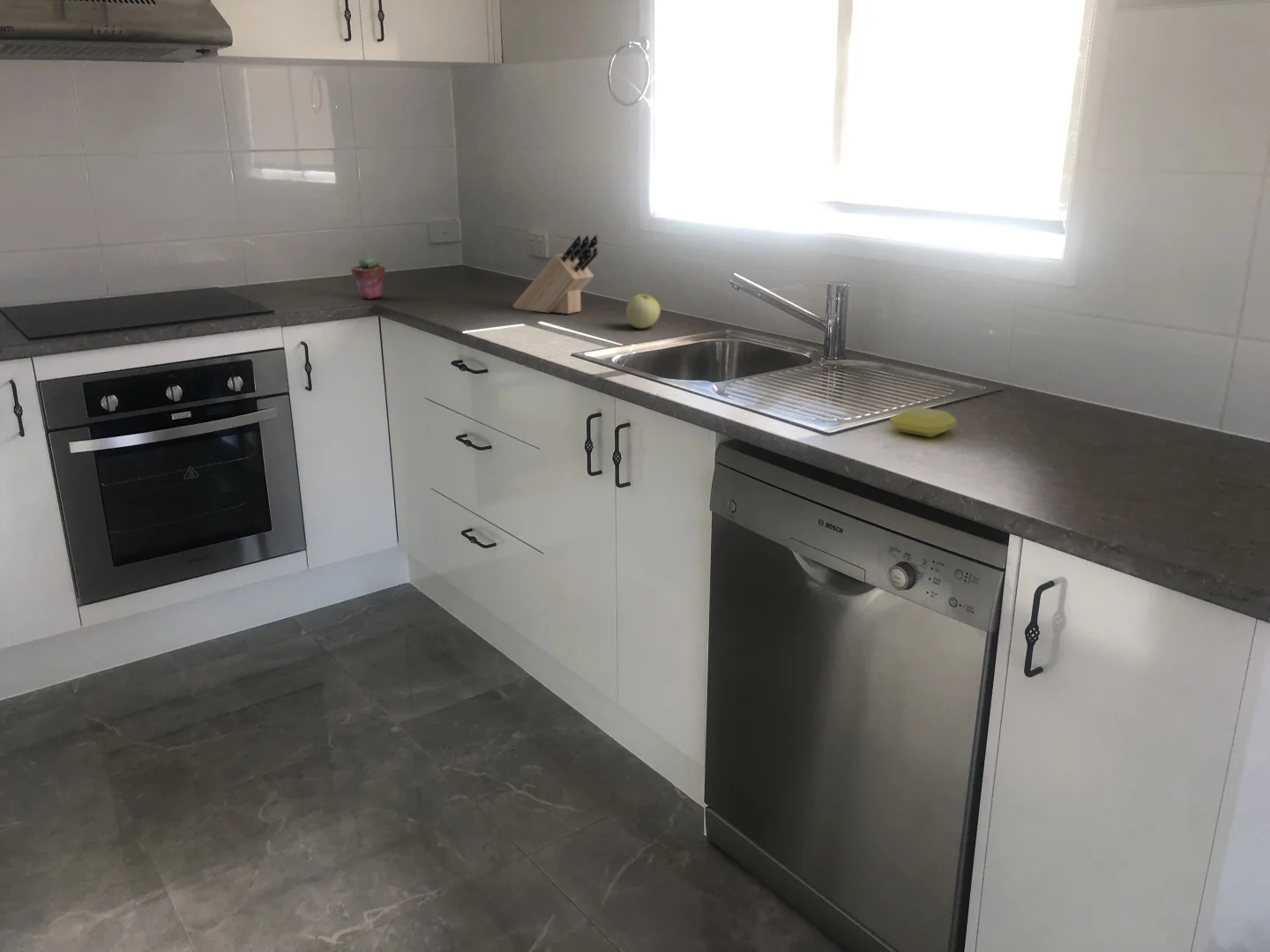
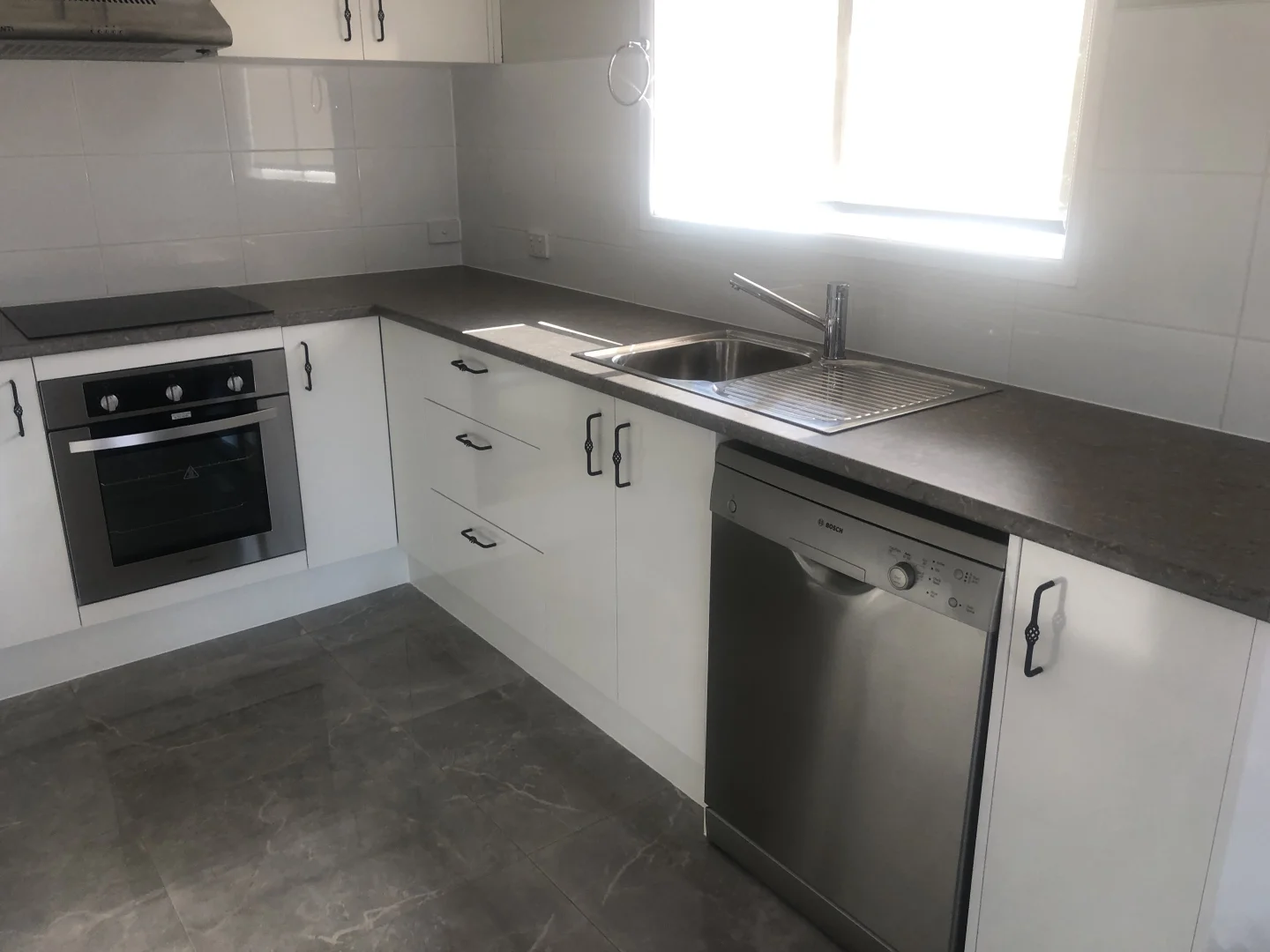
- apple [625,293,661,330]
- potted succulent [350,254,386,300]
- knife block [512,234,600,315]
- soap bar [888,405,958,438]
